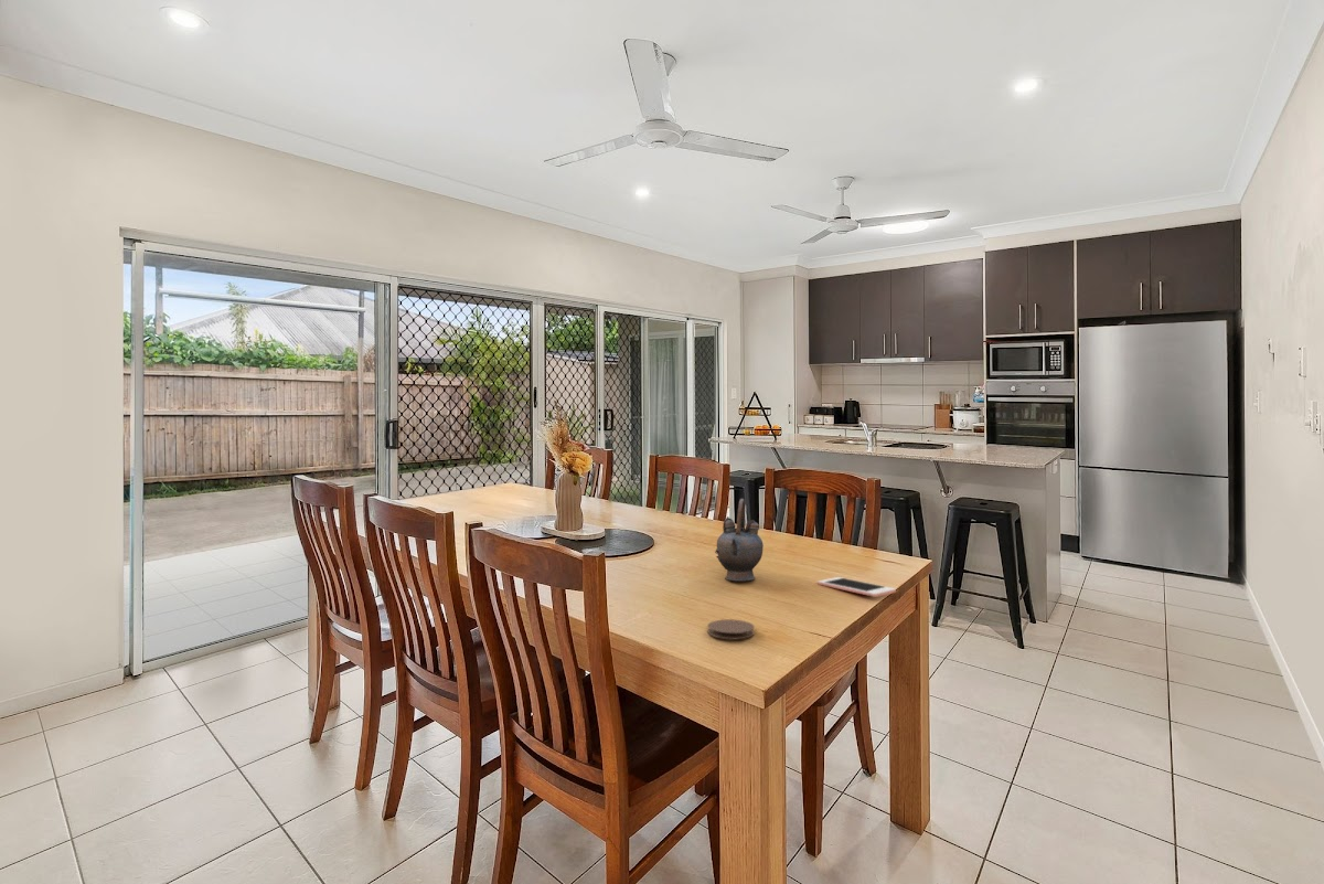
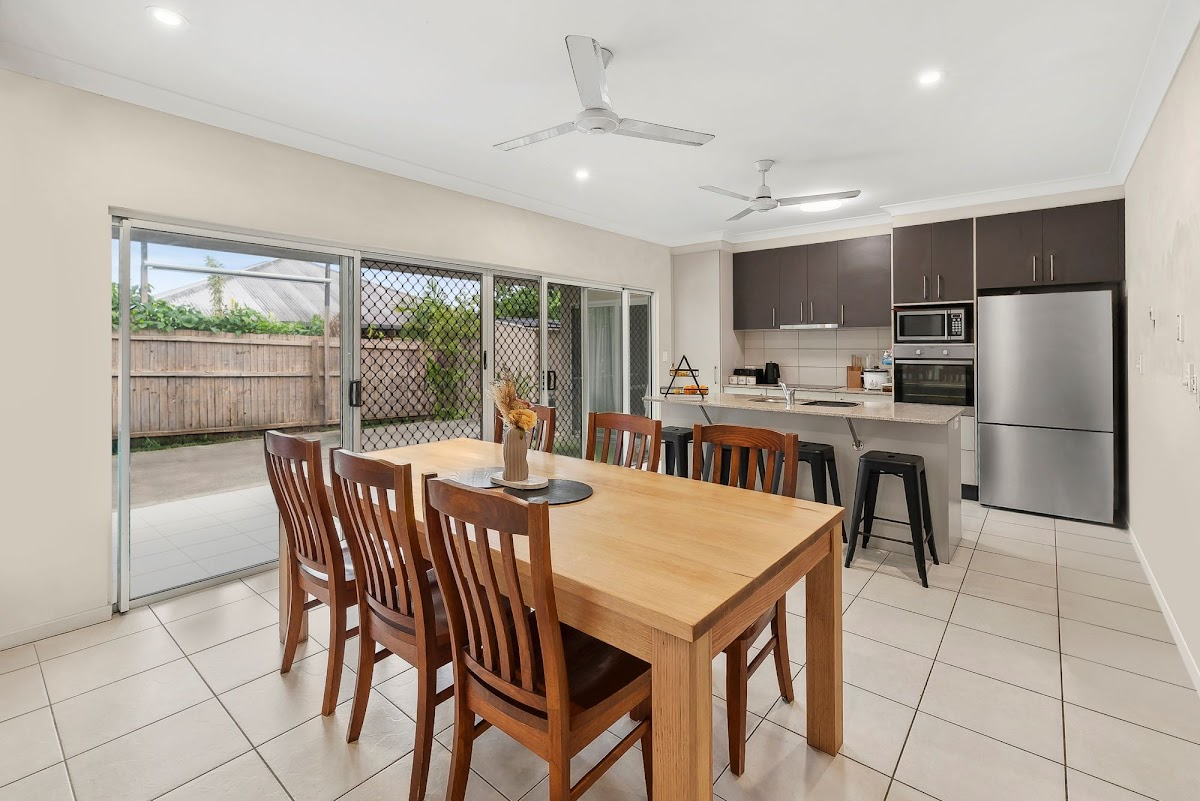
- coaster [707,618,756,640]
- cell phone [816,576,897,598]
- teapot [714,498,765,583]
